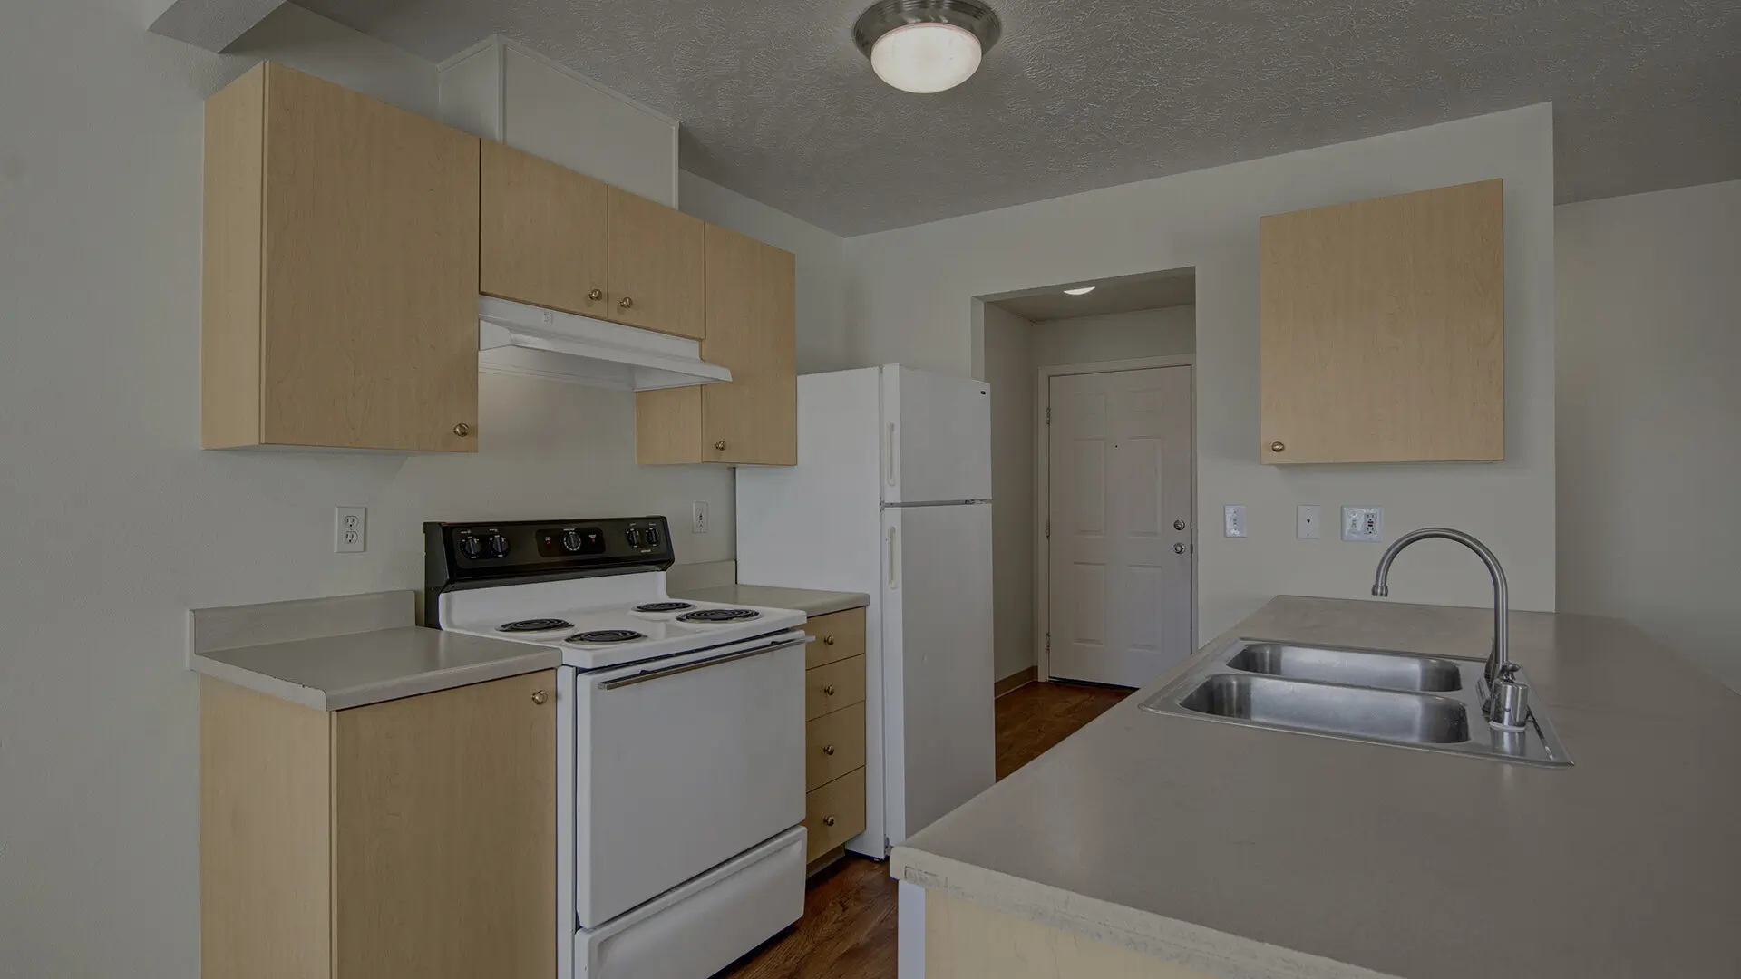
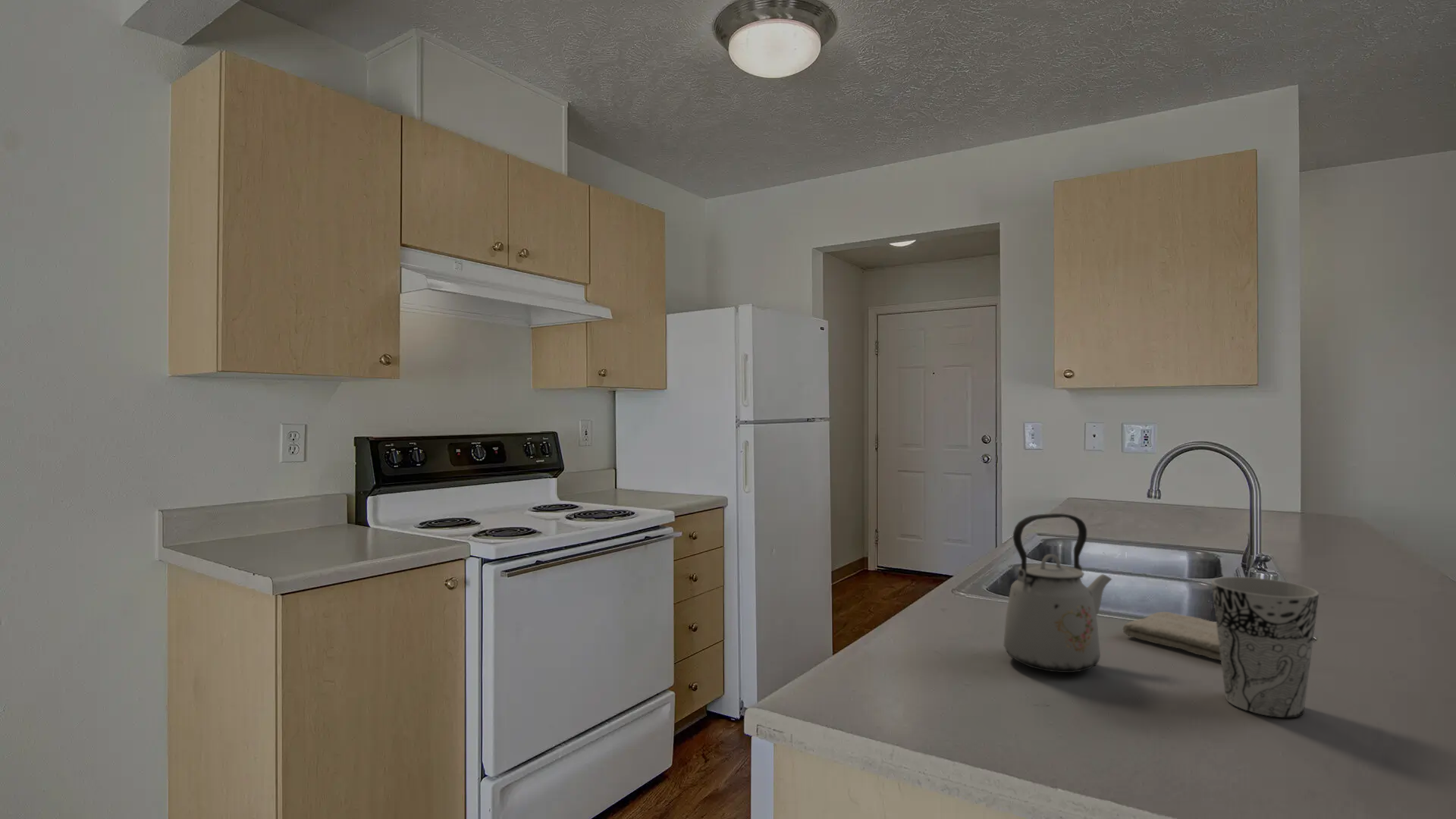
+ cup [1210,576,1320,718]
+ washcloth [1122,611,1221,661]
+ kettle [1003,513,1112,673]
